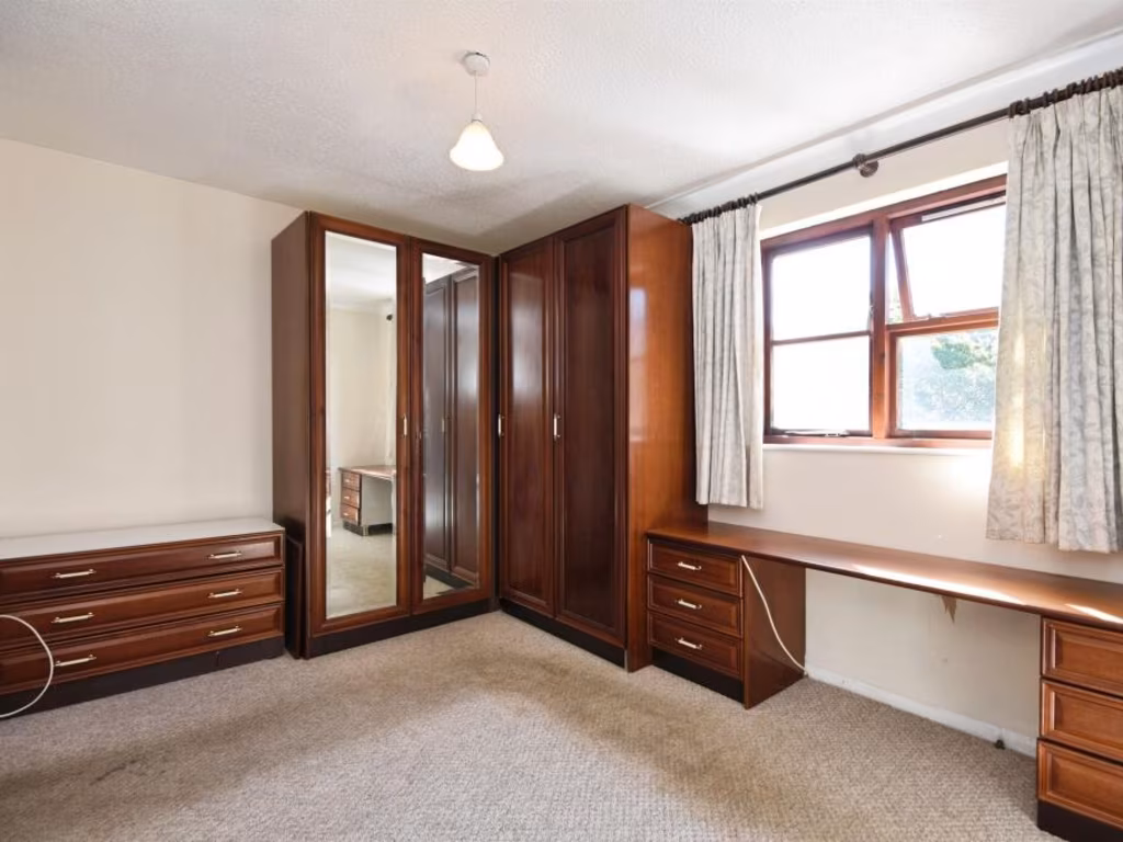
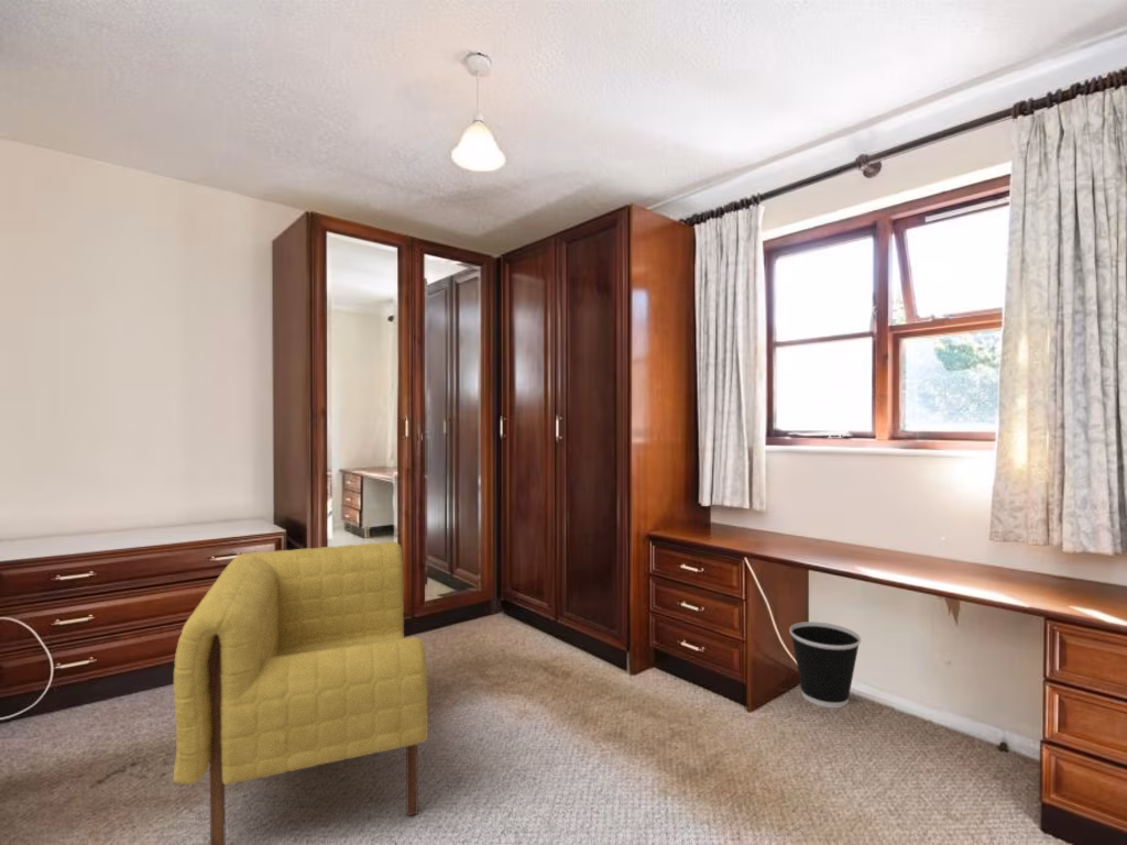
+ armchair [172,540,429,845]
+ wastebasket [788,621,862,709]
